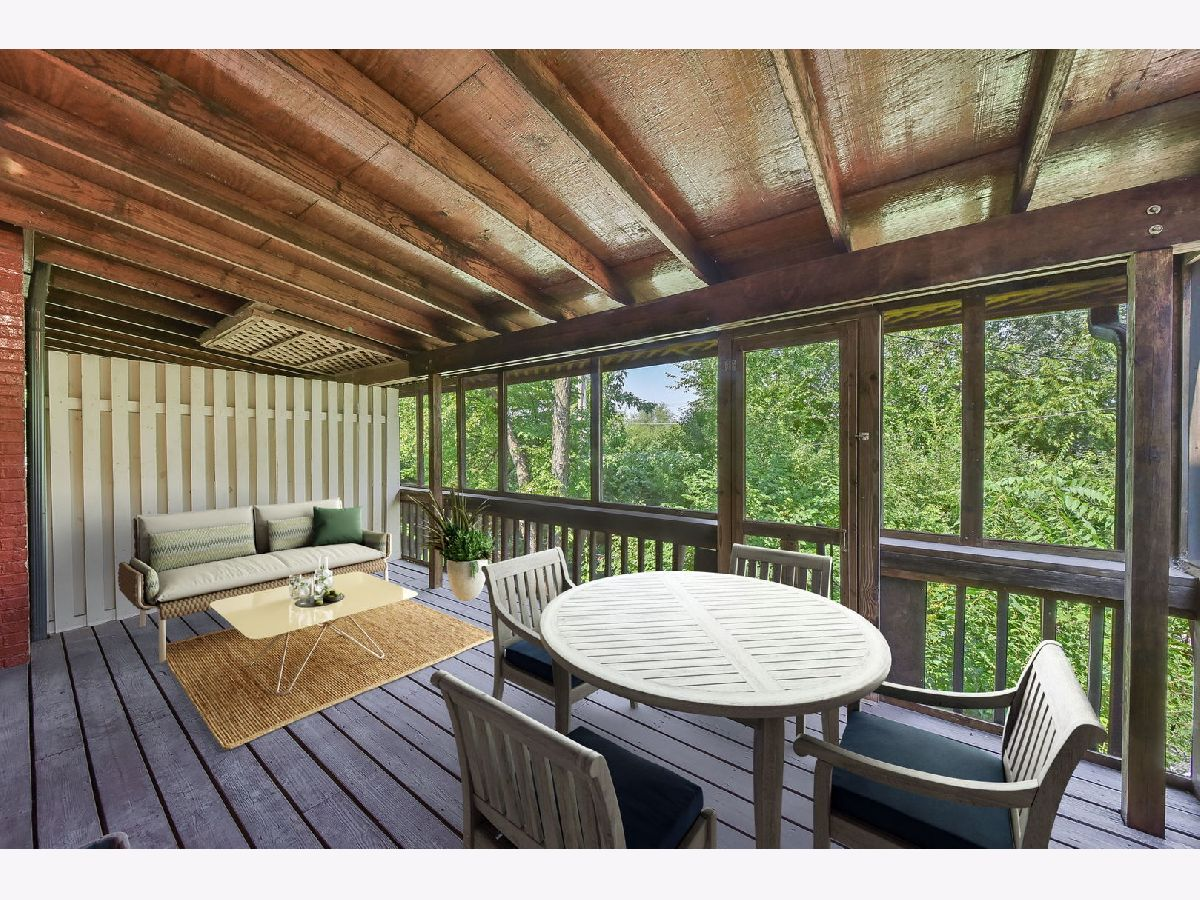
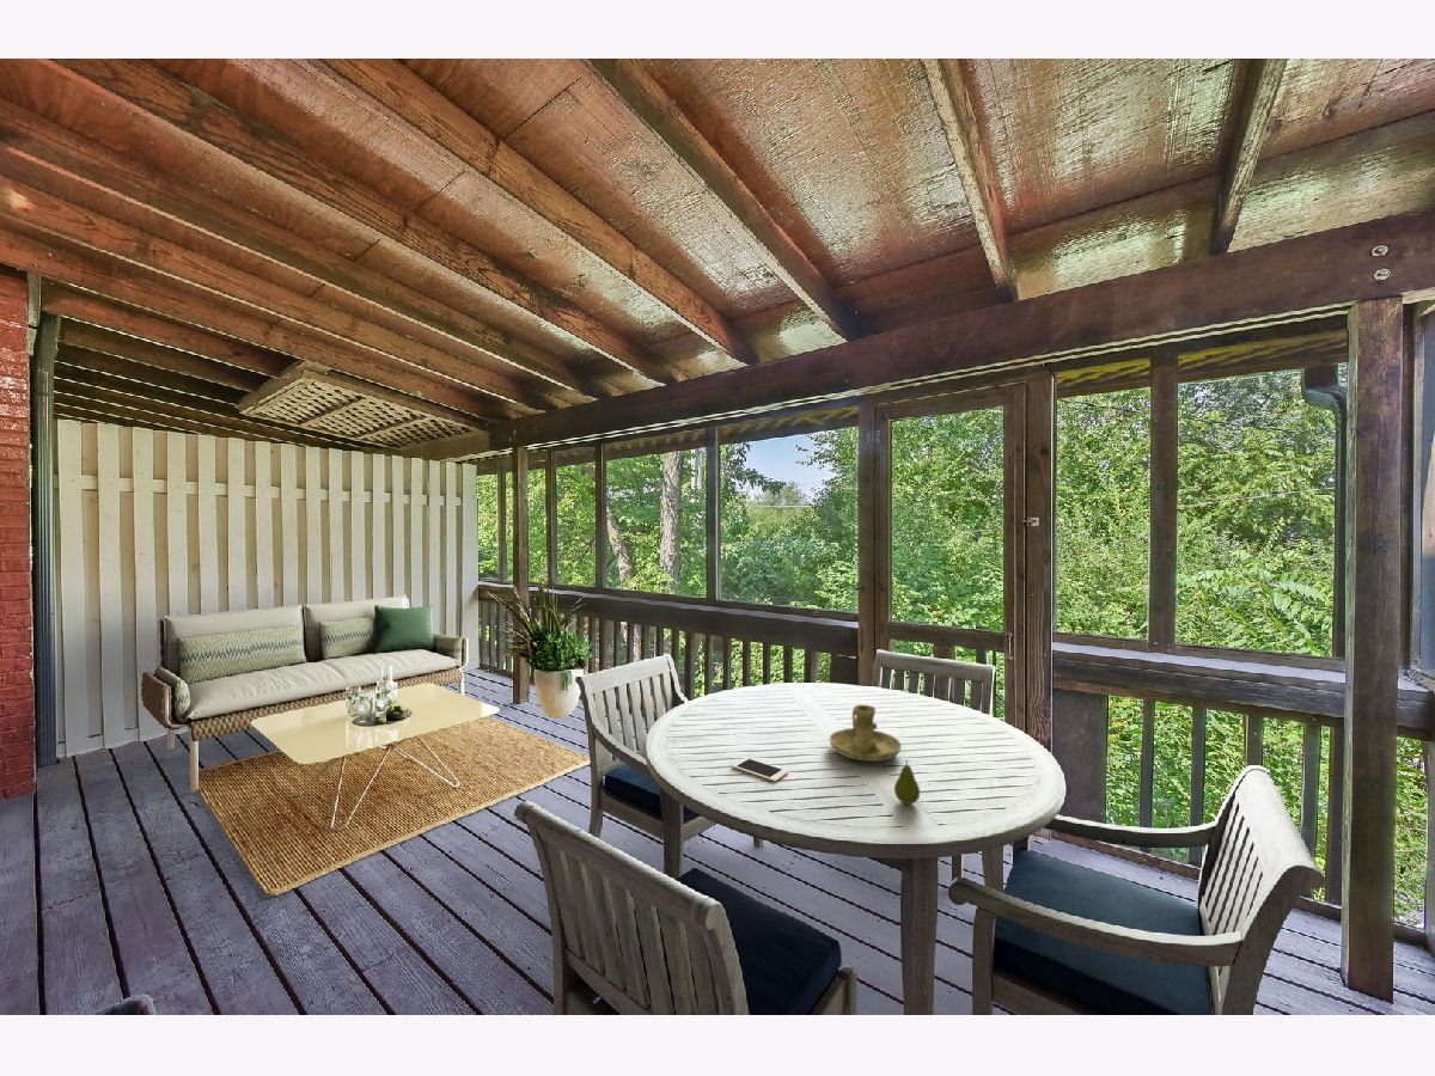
+ fruit [893,758,921,806]
+ cell phone [731,757,789,783]
+ candle holder [829,704,903,763]
